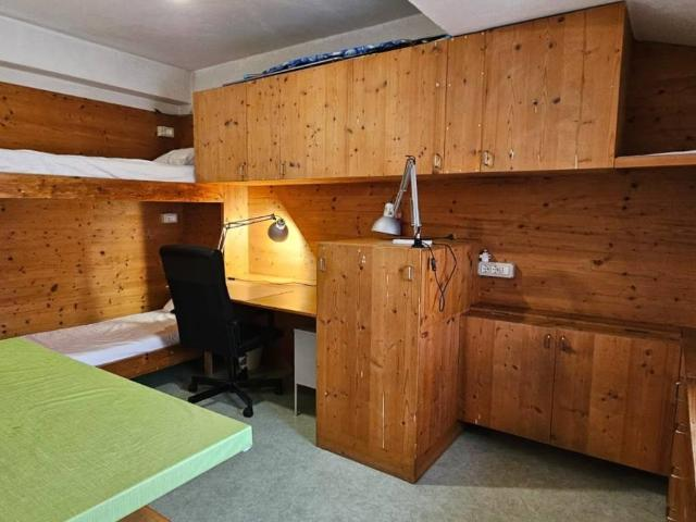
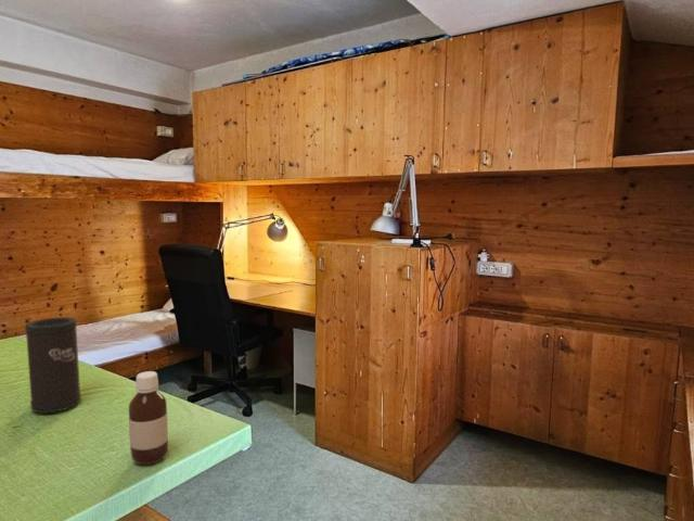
+ speaker [24,316,82,416]
+ bottle [128,370,169,466]
